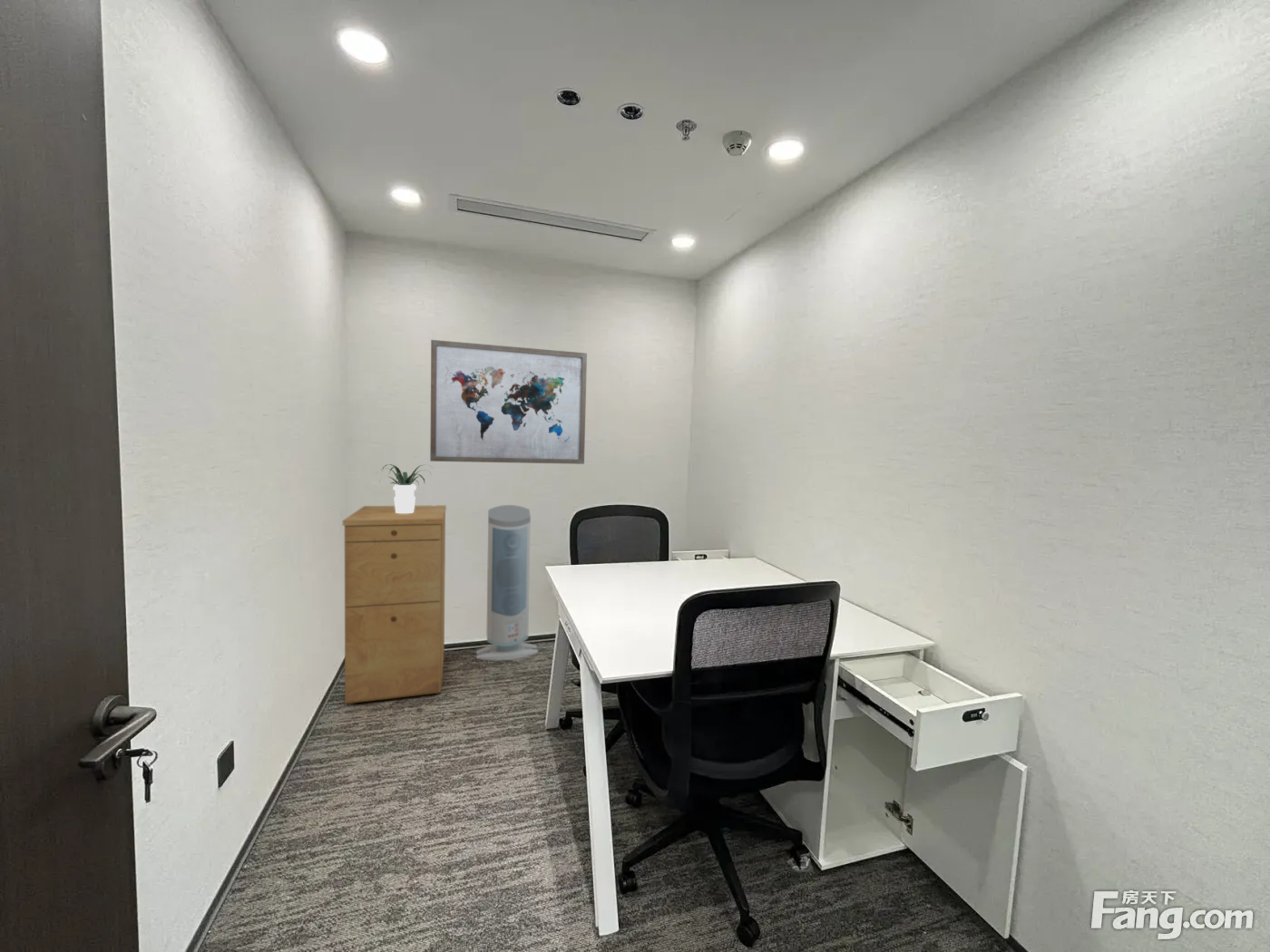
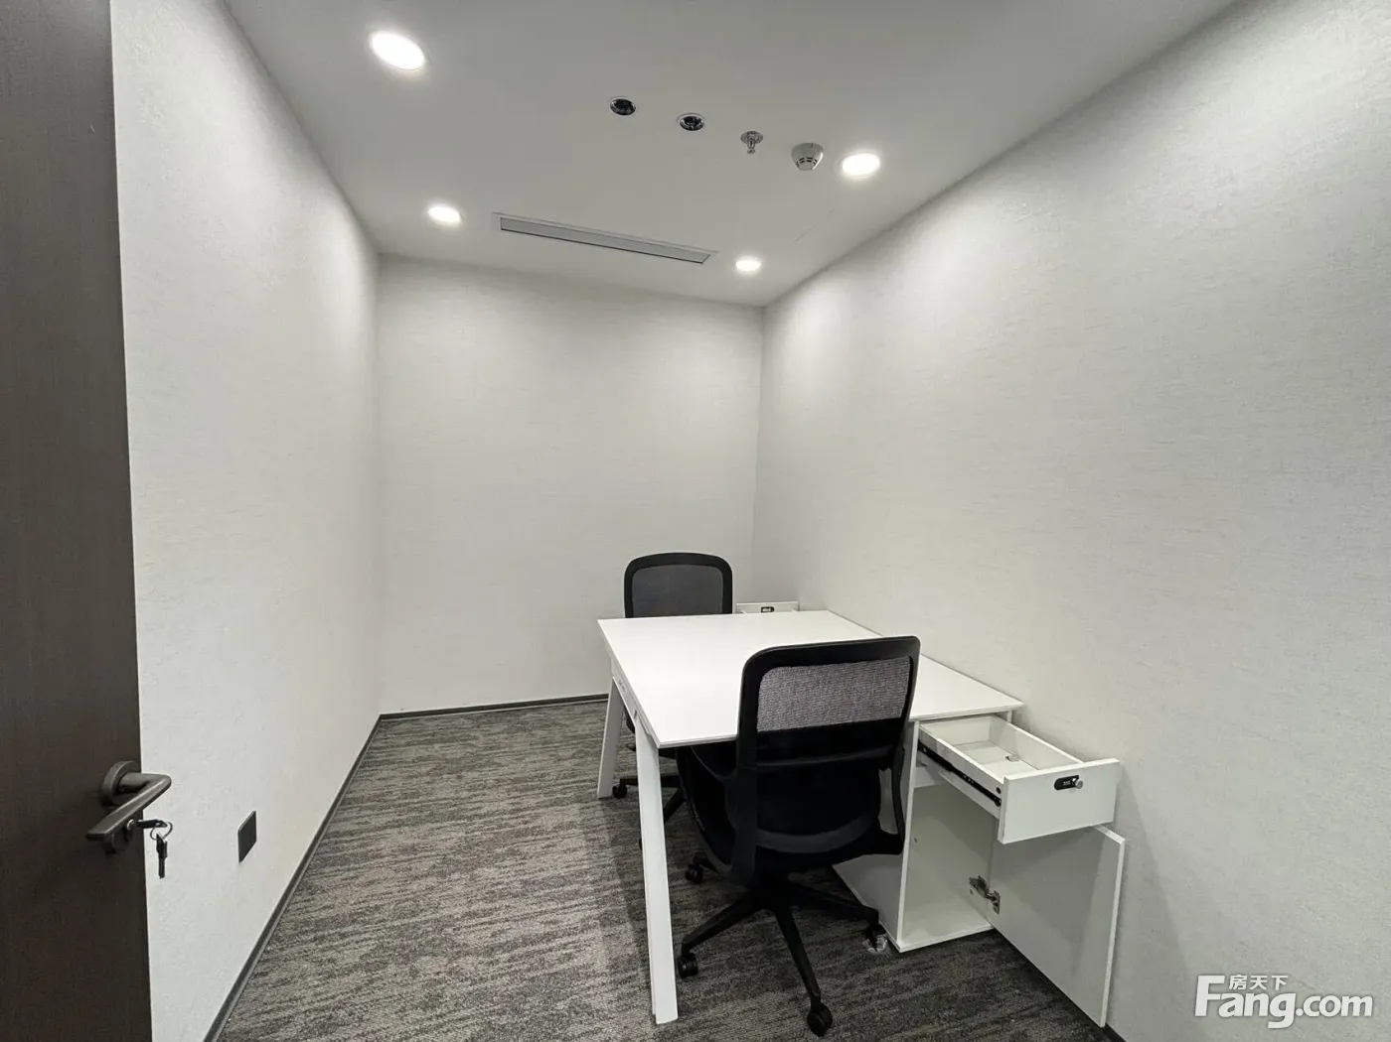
- air purifier [475,504,539,662]
- filing cabinet [342,504,447,704]
- potted plant [375,463,433,513]
- wall art [429,339,588,465]
